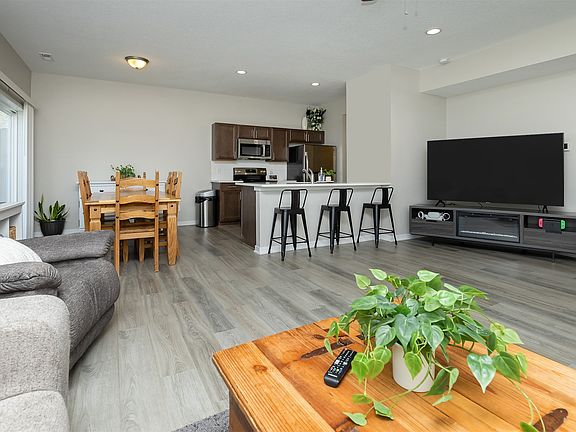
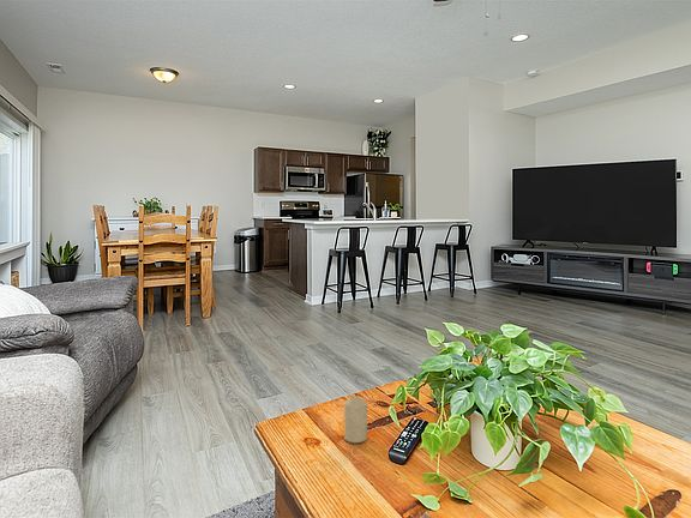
+ candle [343,394,368,444]
